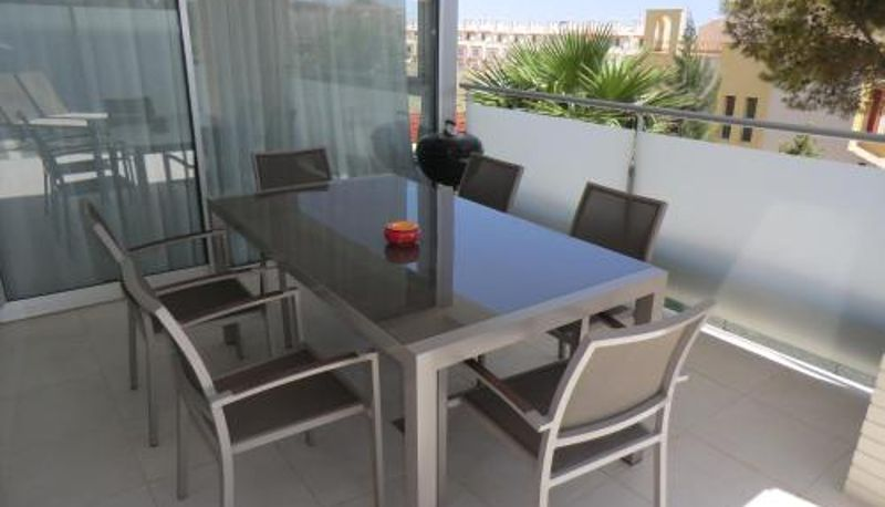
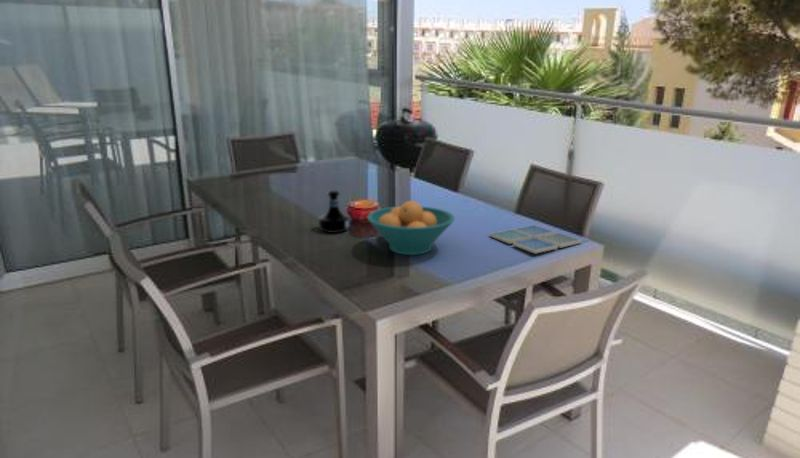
+ drink coaster [489,224,583,255]
+ tequila bottle [317,189,351,234]
+ fruit bowl [366,200,456,256]
